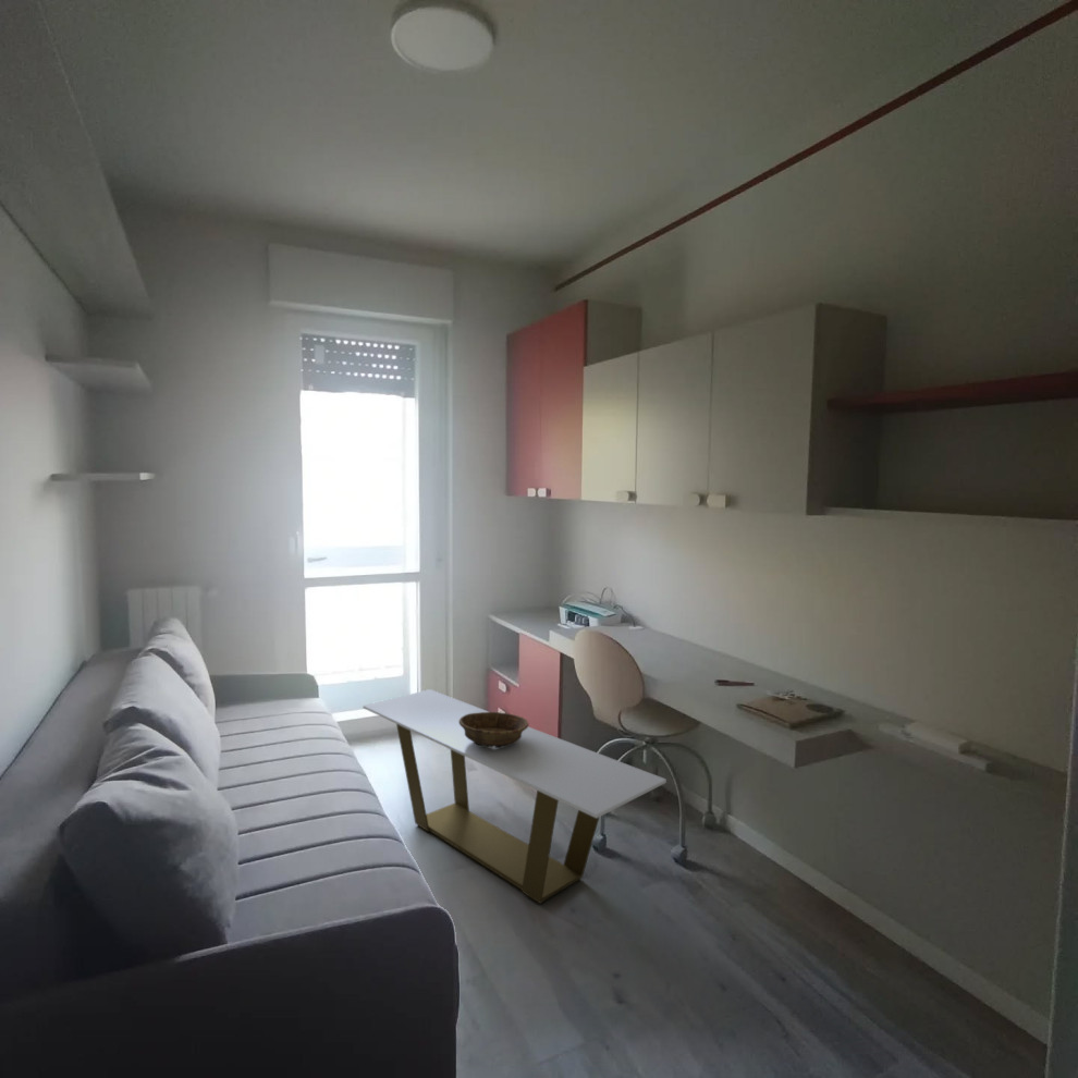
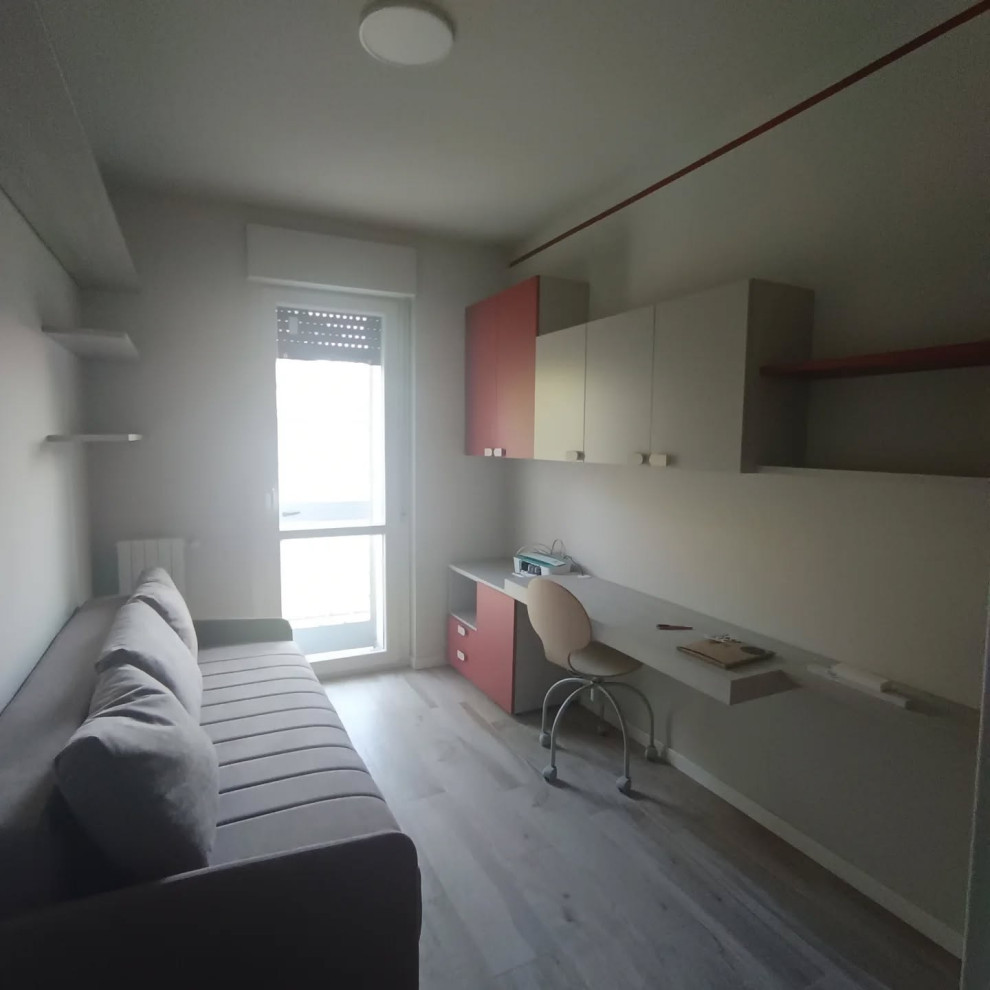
- decorative bowl [458,711,529,748]
- coffee table [362,688,667,905]
